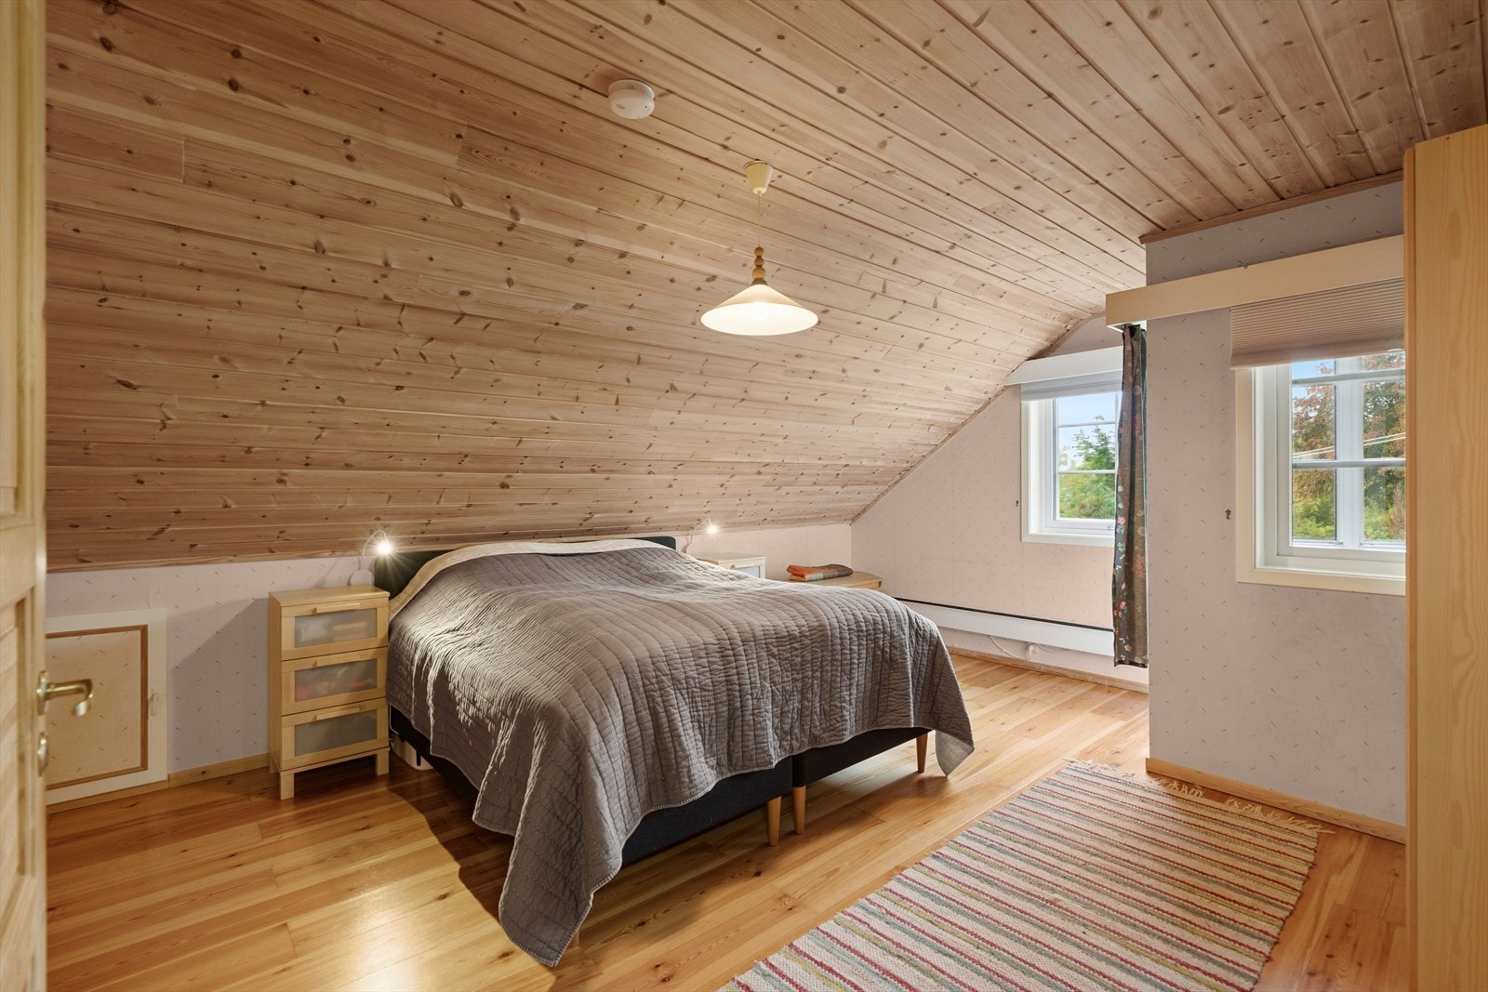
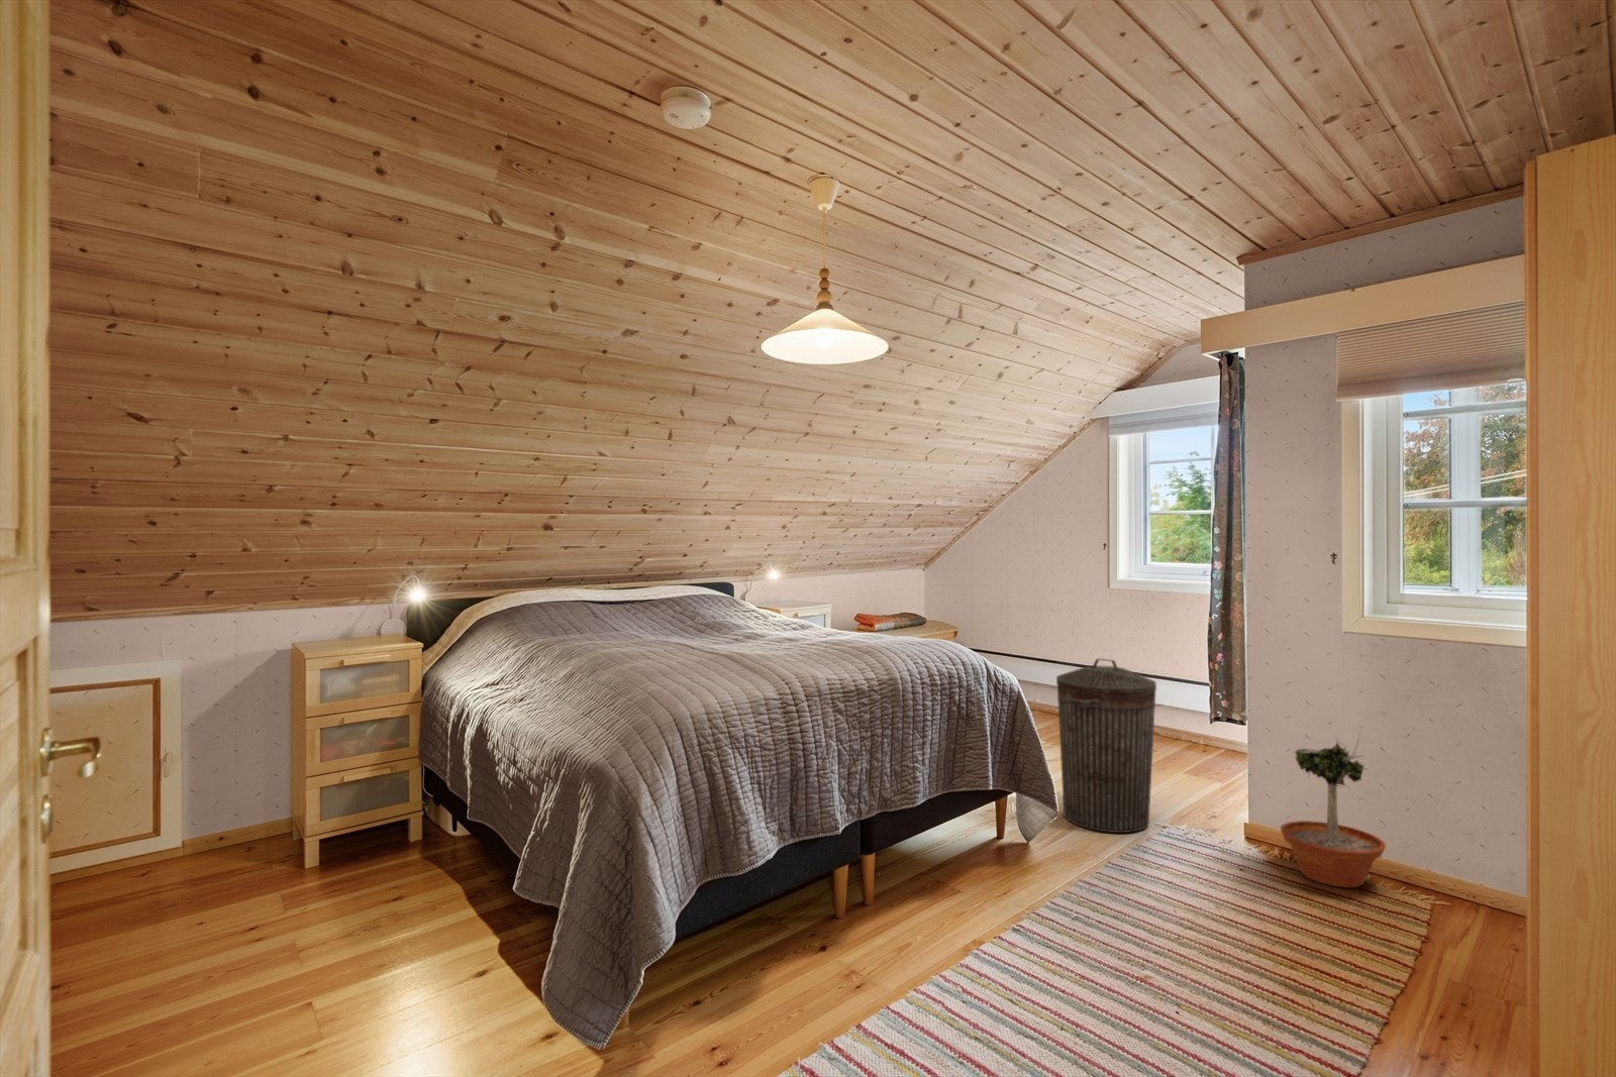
+ trash can [1056,657,1158,834]
+ potted tree [1279,730,1386,888]
